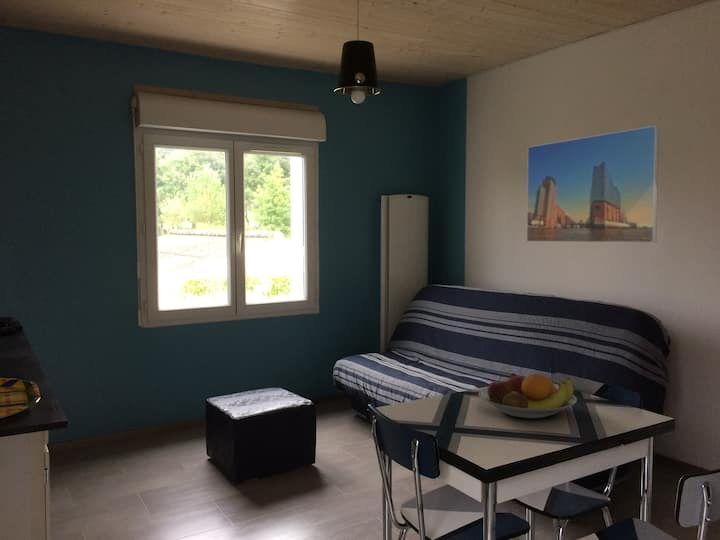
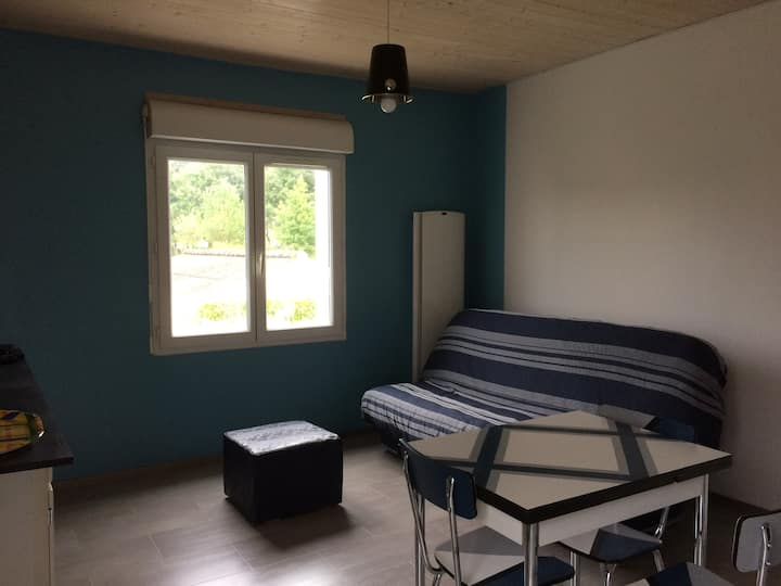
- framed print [526,125,660,244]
- fruit bowl [478,372,578,420]
